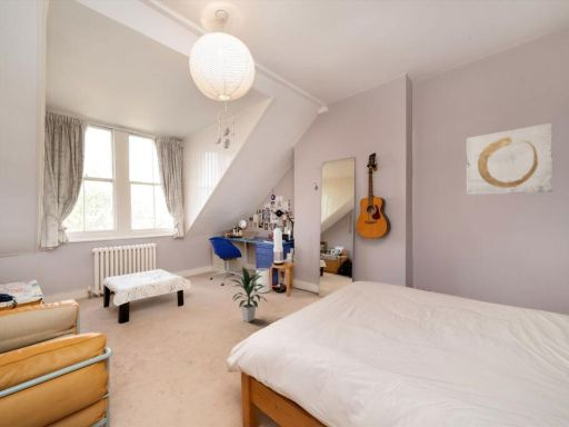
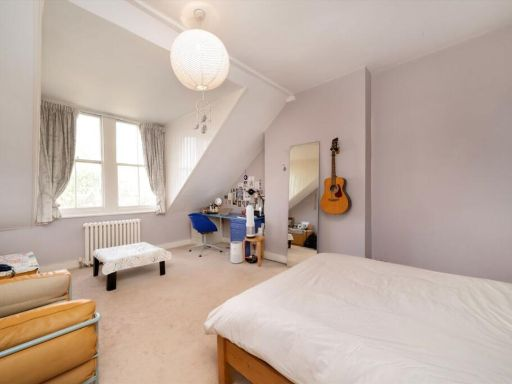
- wall art [466,122,553,197]
- indoor plant [230,265,268,324]
